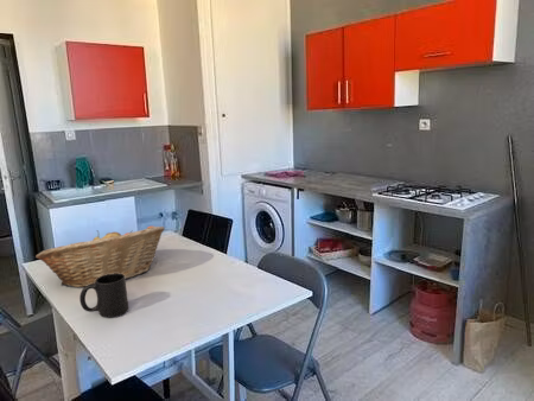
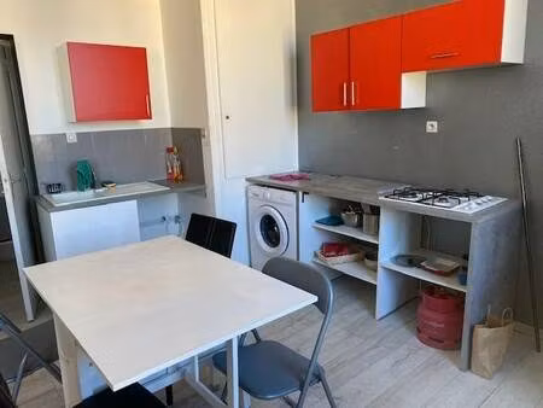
- fruit basket [34,225,165,288]
- mug [78,273,129,319]
